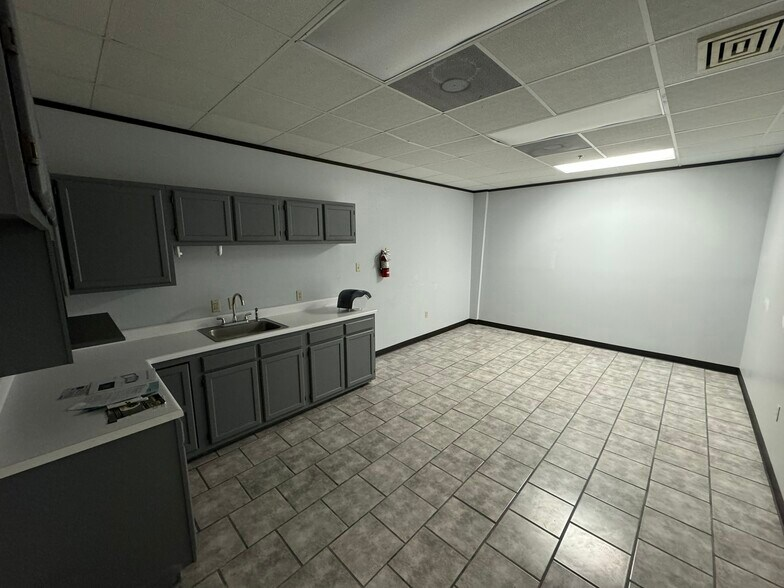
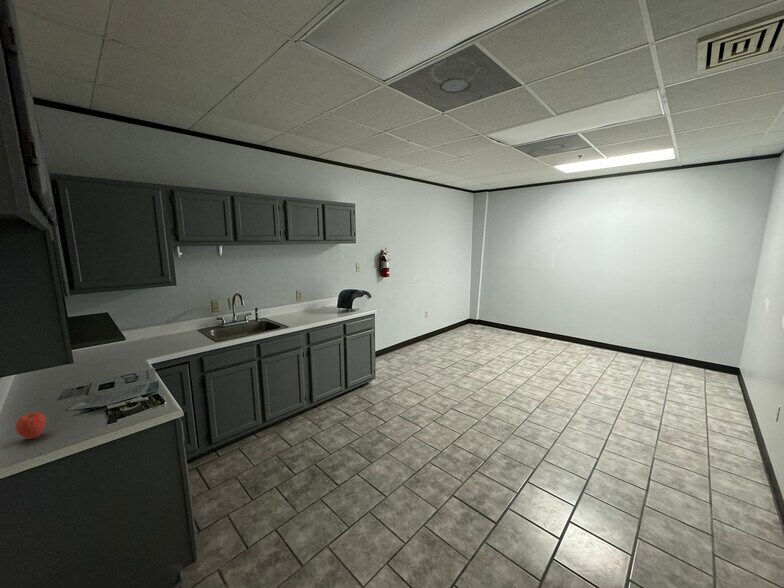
+ apple [14,412,47,440]
